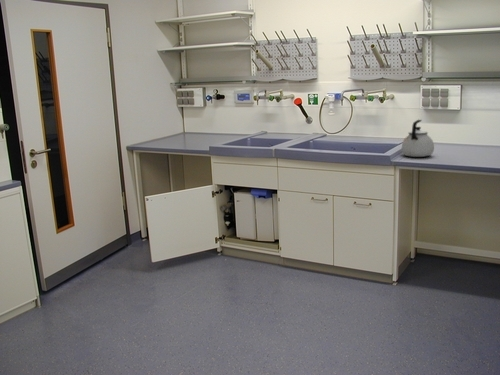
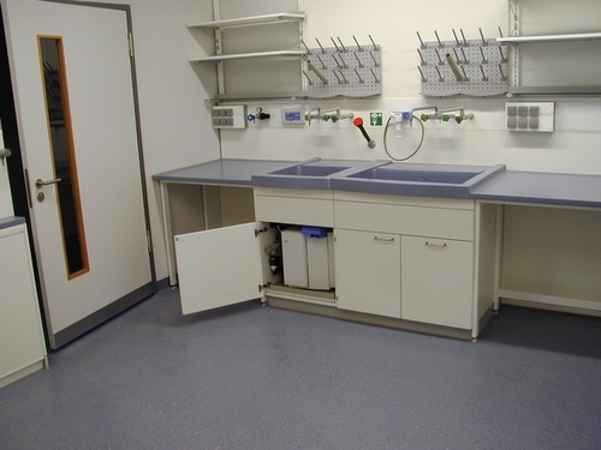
- kettle [401,119,435,158]
